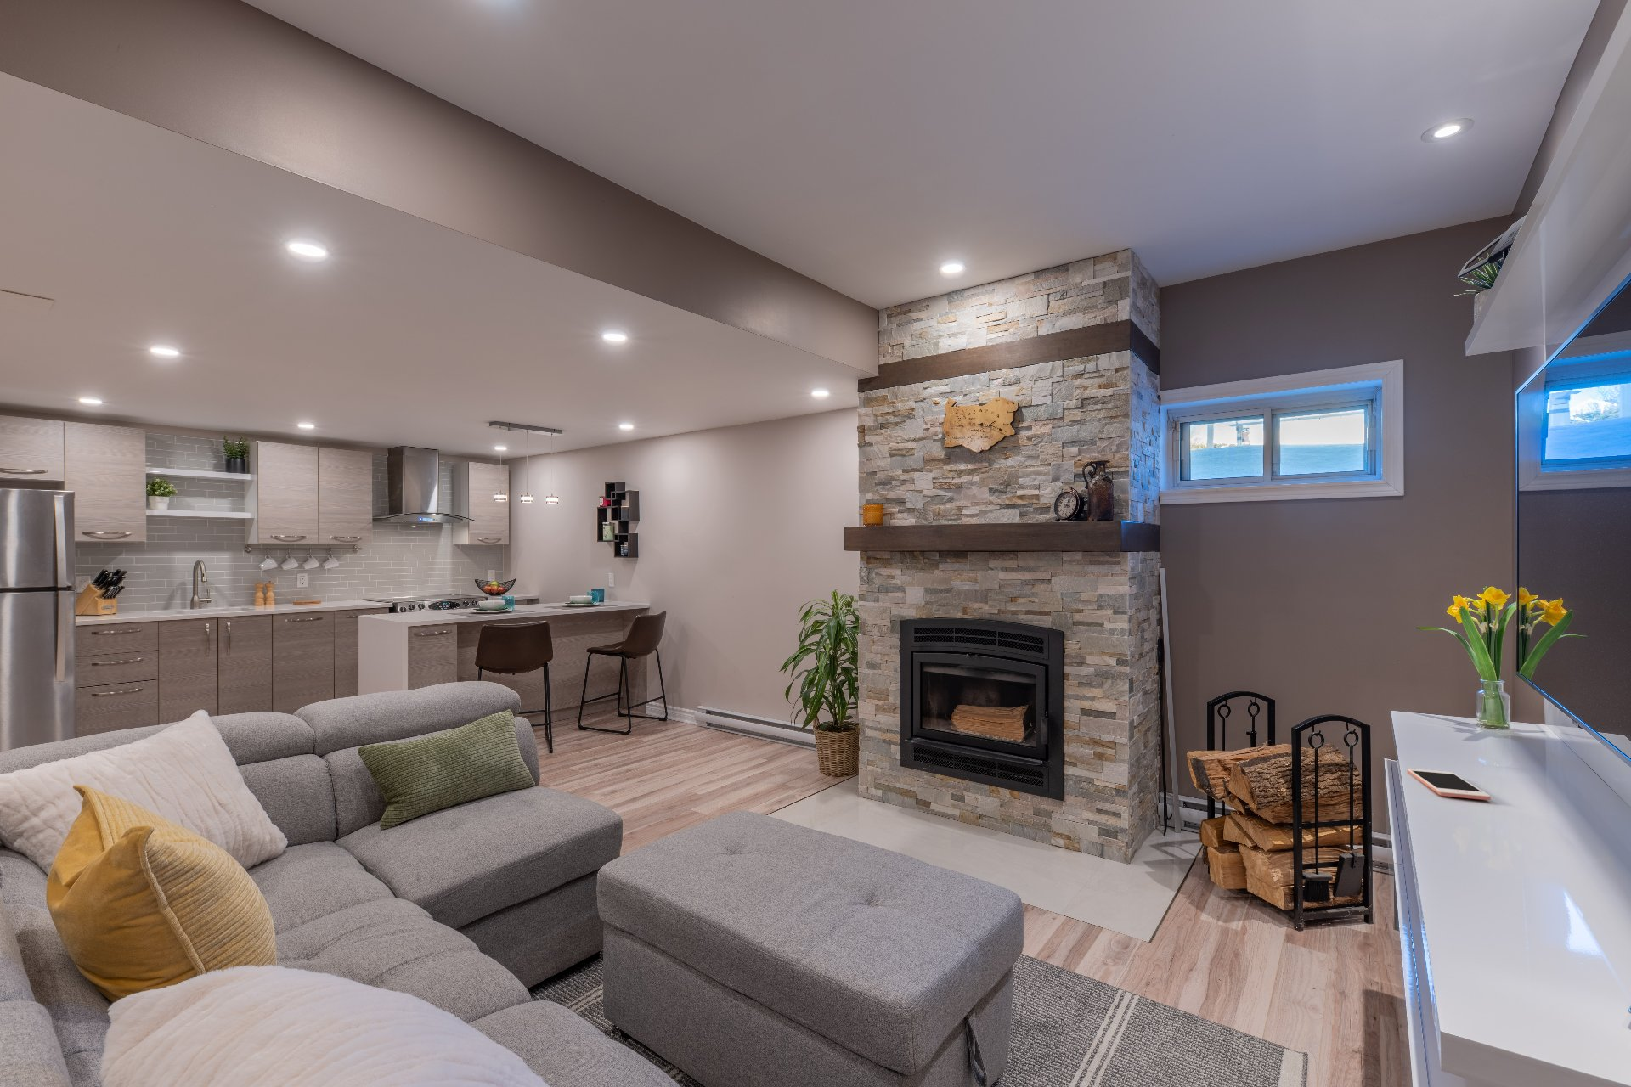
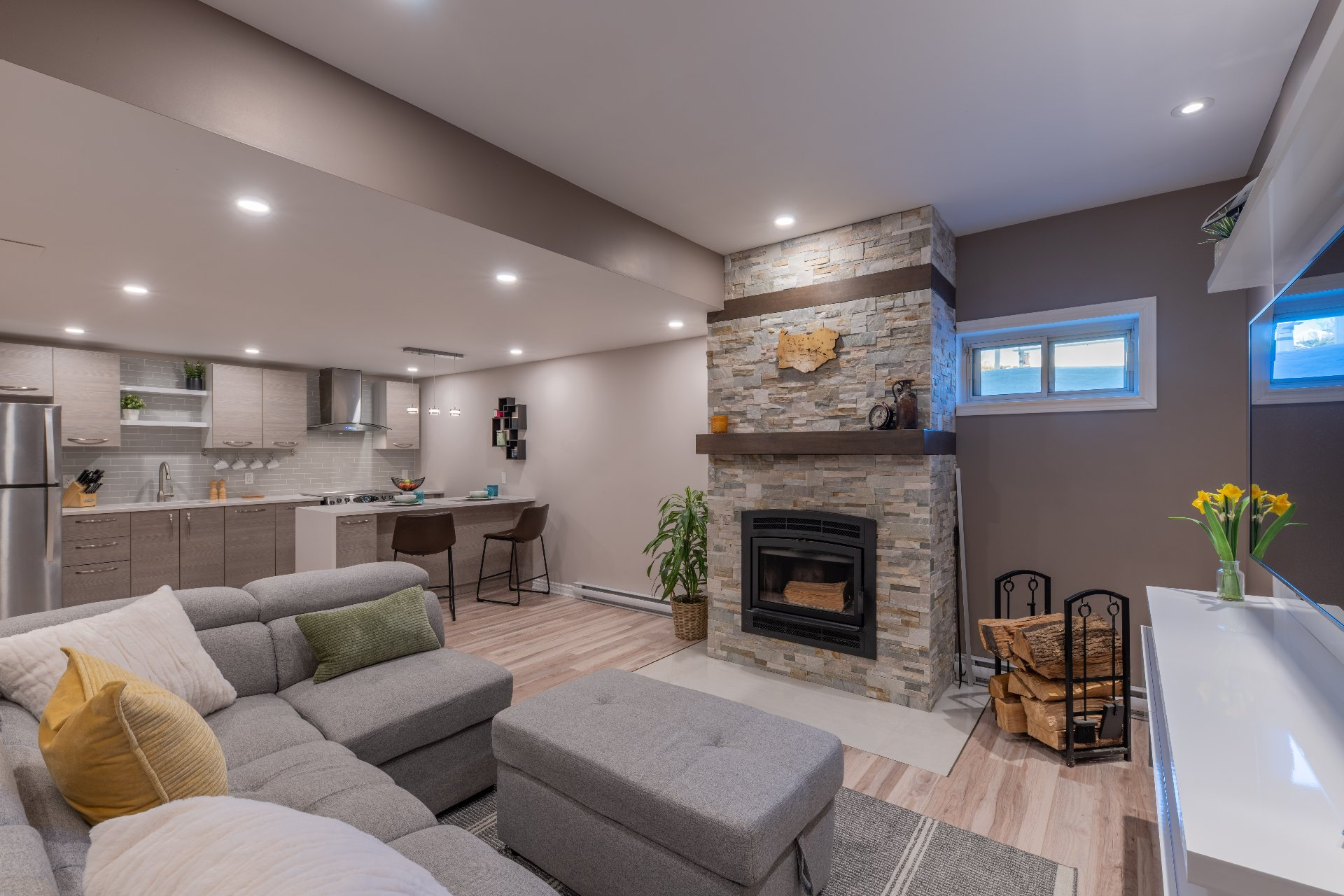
- cell phone [1406,768,1491,801]
